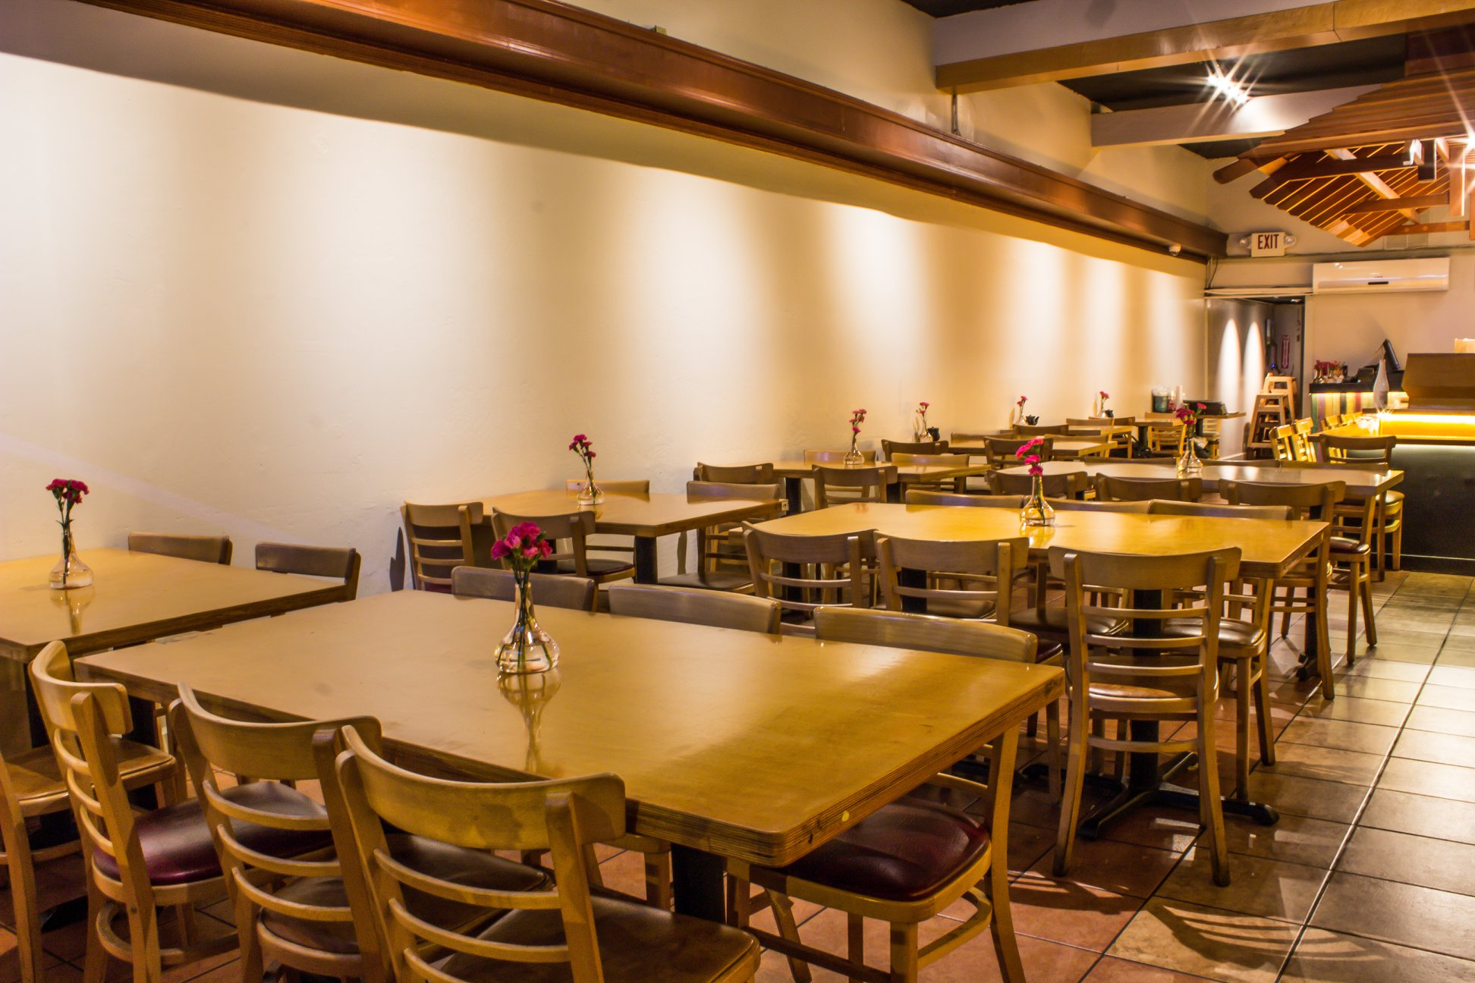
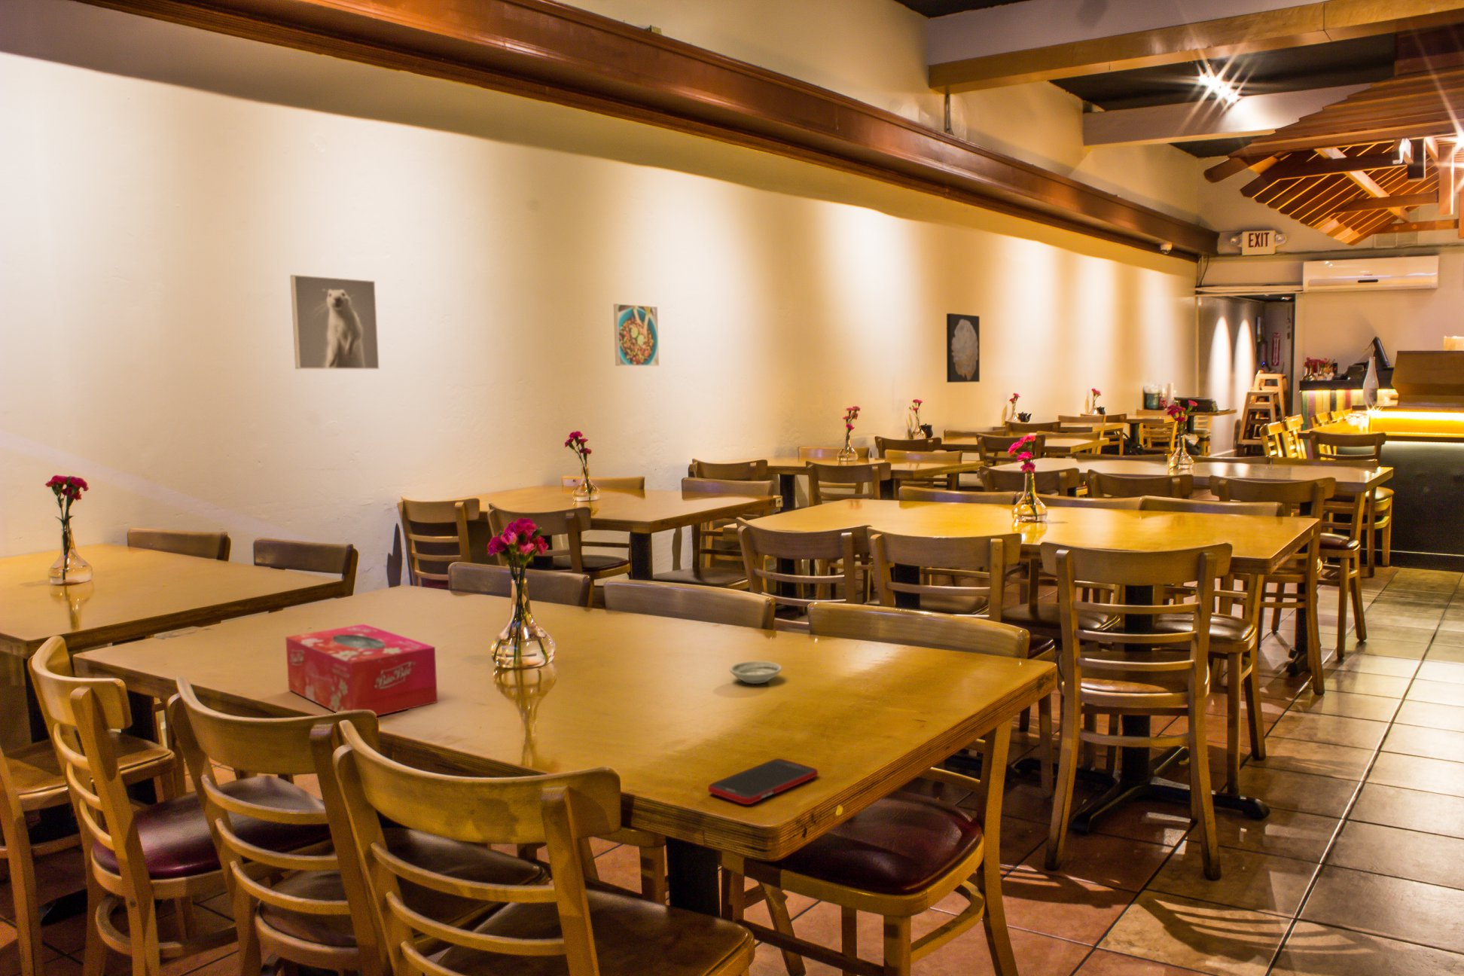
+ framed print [289,274,379,369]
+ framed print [613,303,660,367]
+ cell phone [707,758,819,805]
+ tissue box [284,623,438,717]
+ saucer [729,660,782,684]
+ wall art [945,313,980,383]
